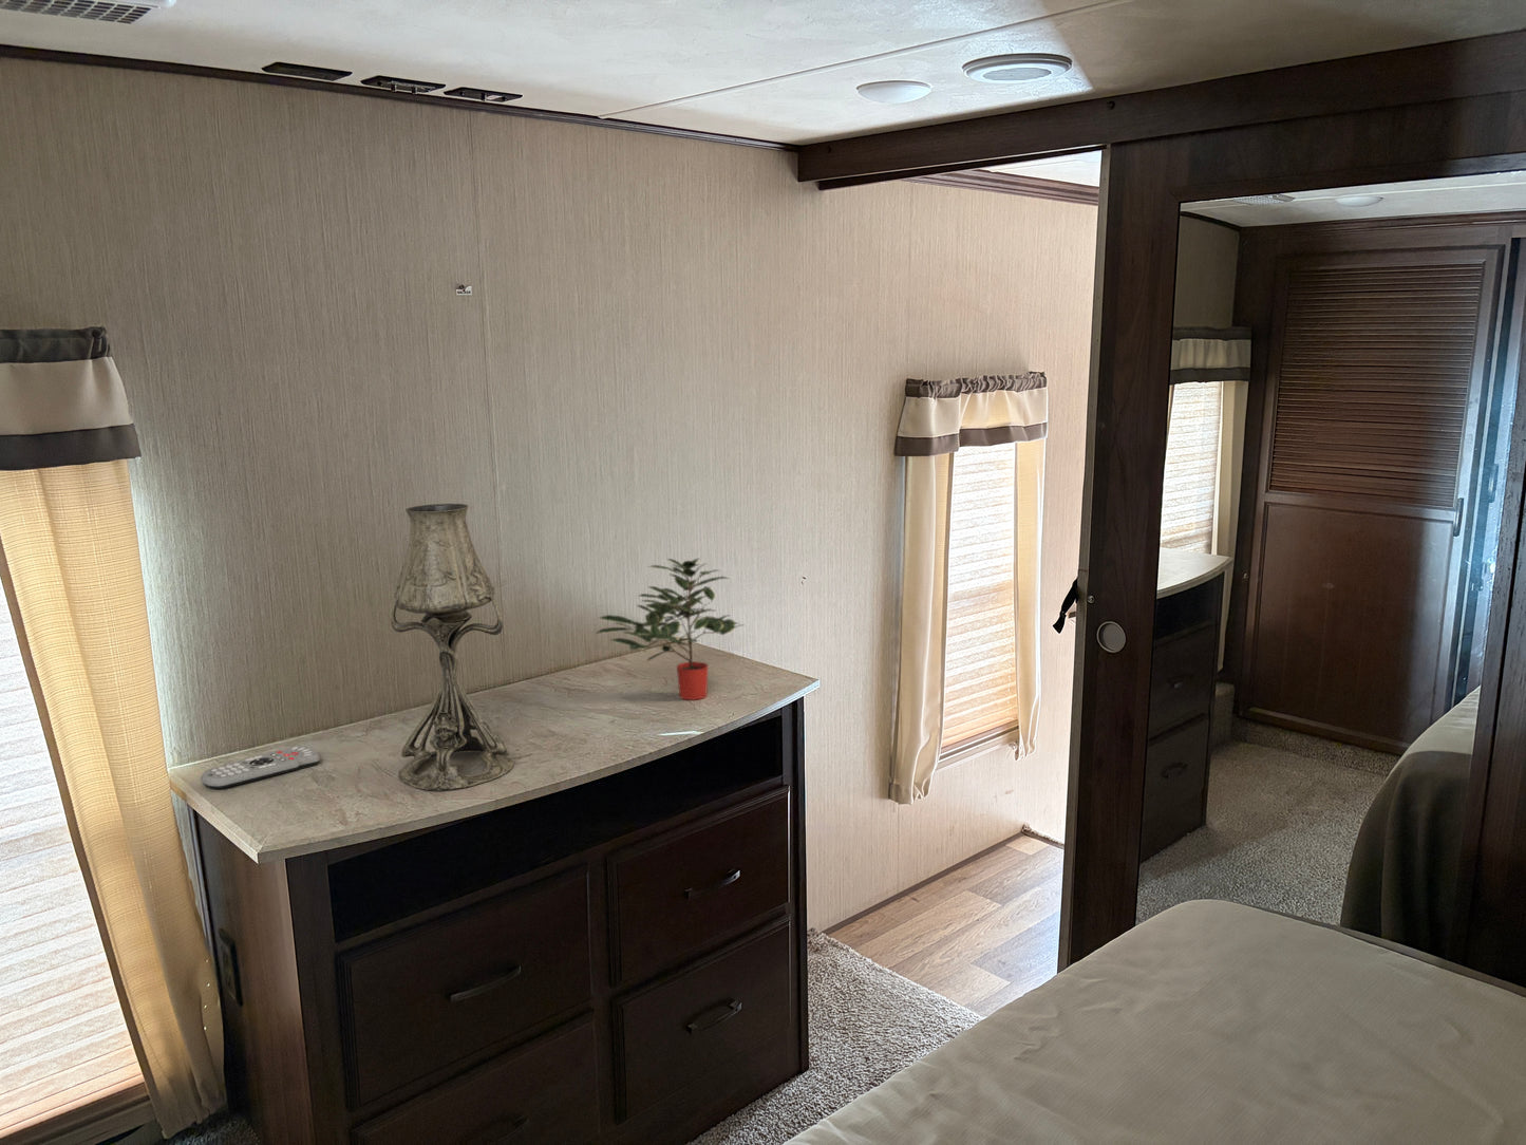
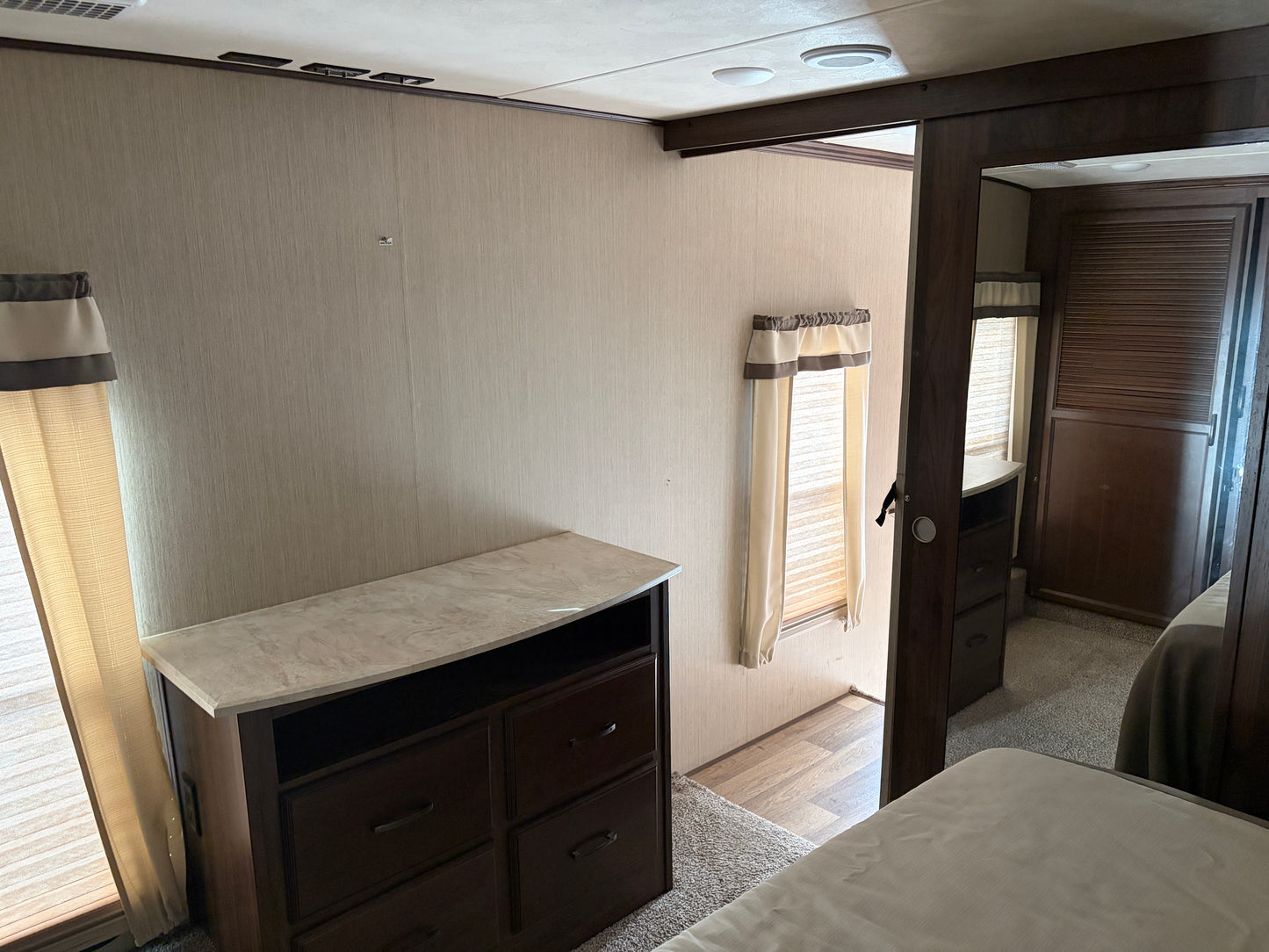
- potted plant [595,557,743,701]
- remote control [200,744,321,790]
- table lamp [390,503,515,793]
